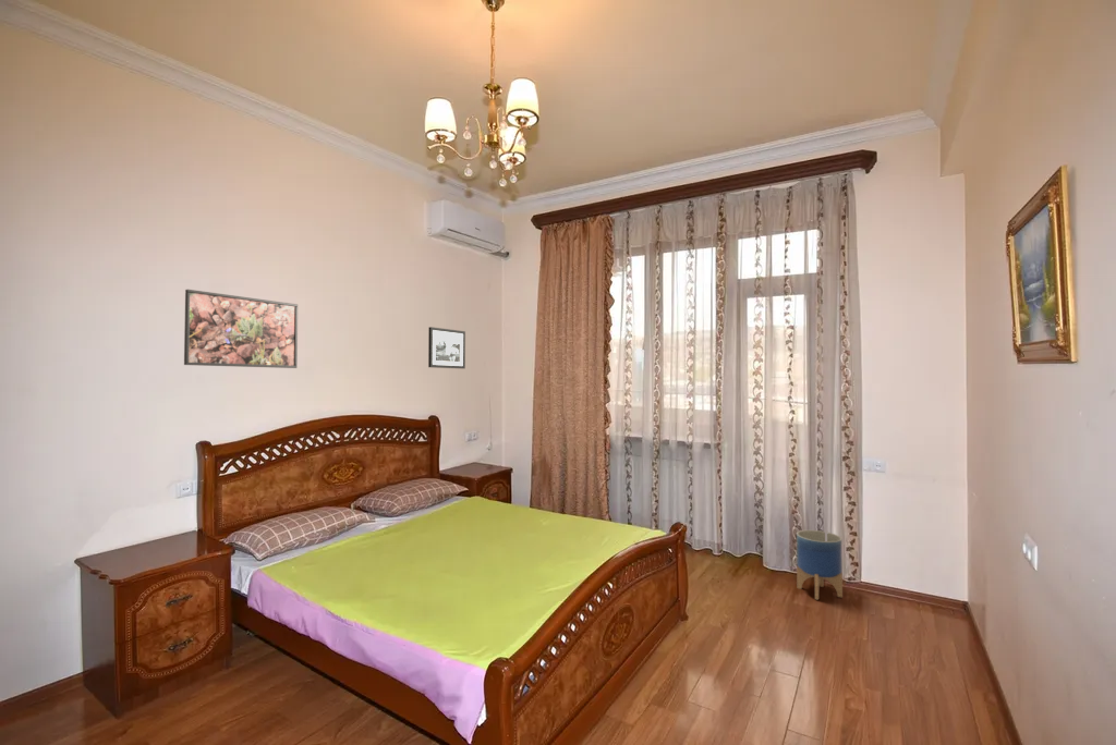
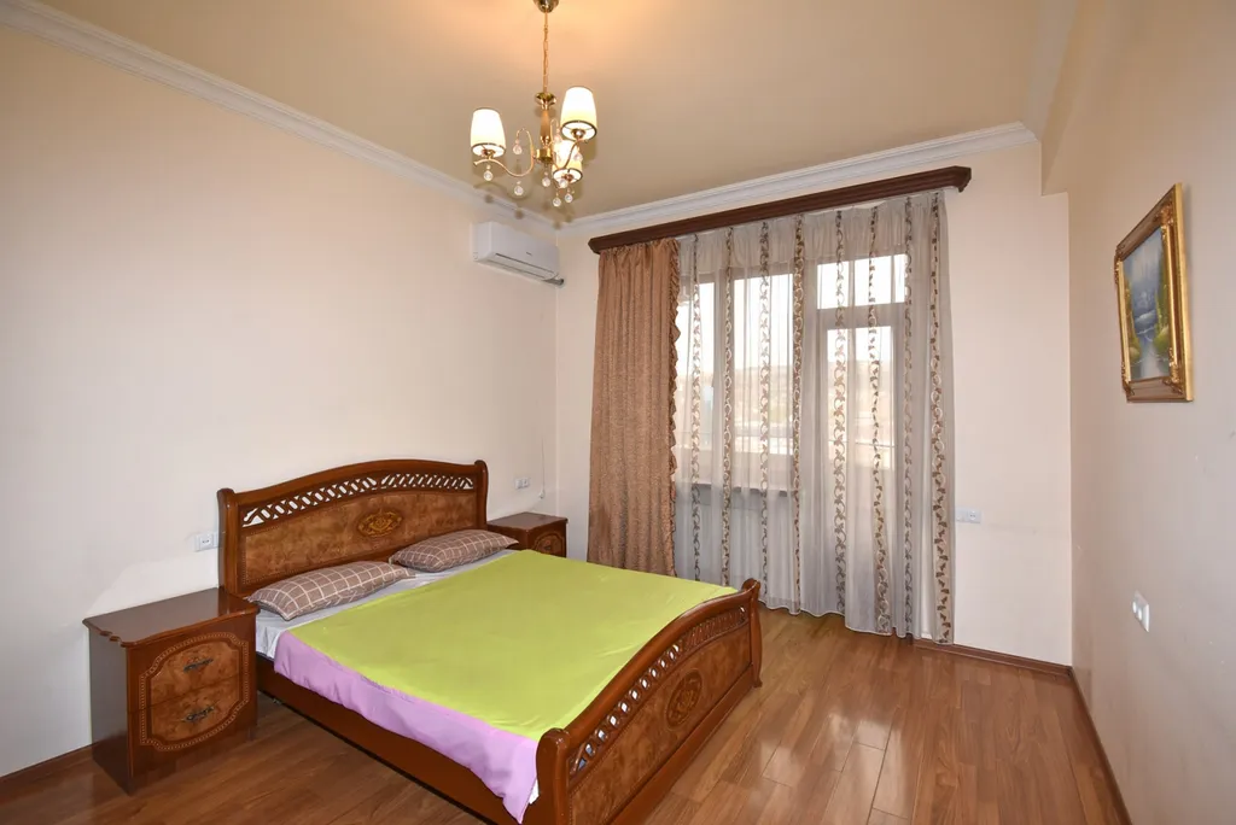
- picture frame [427,326,466,369]
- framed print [183,289,299,369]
- planter [796,529,844,601]
